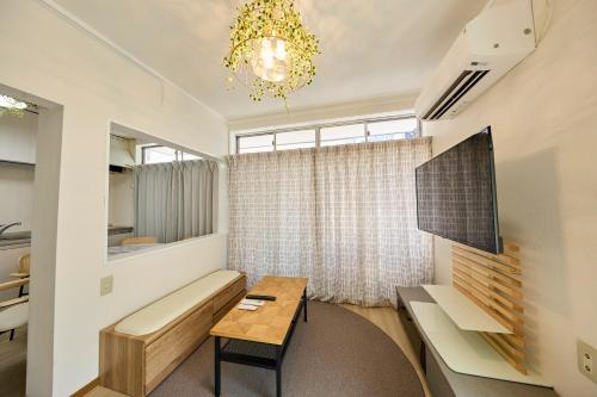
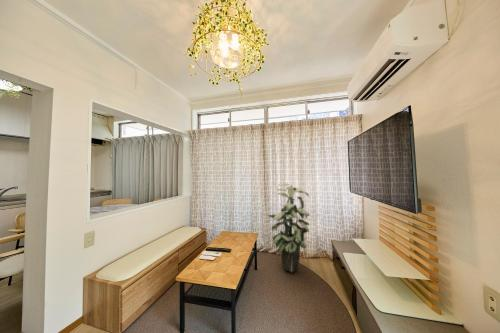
+ indoor plant [266,182,311,274]
